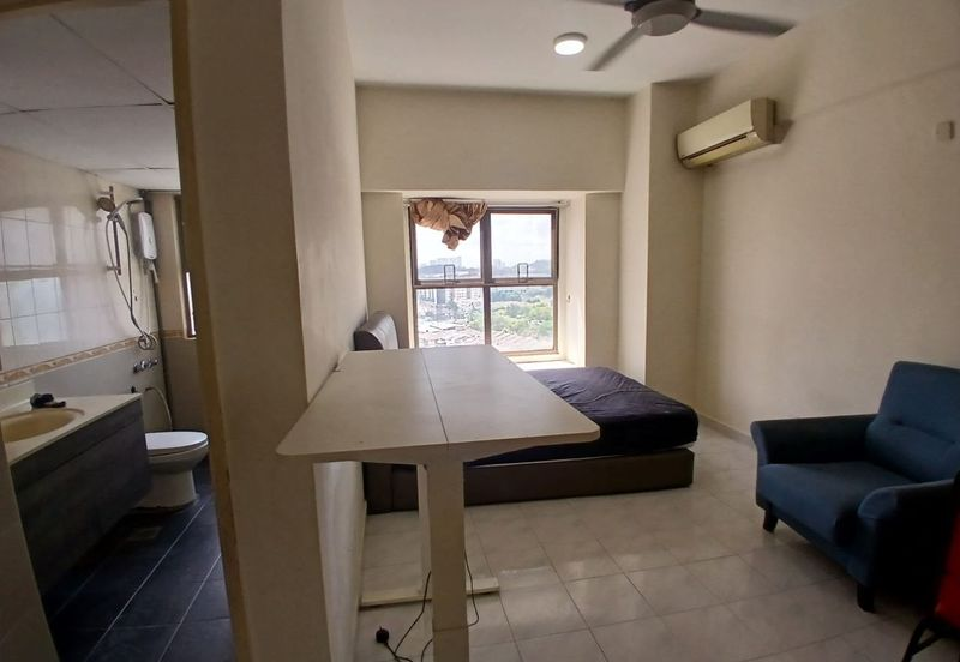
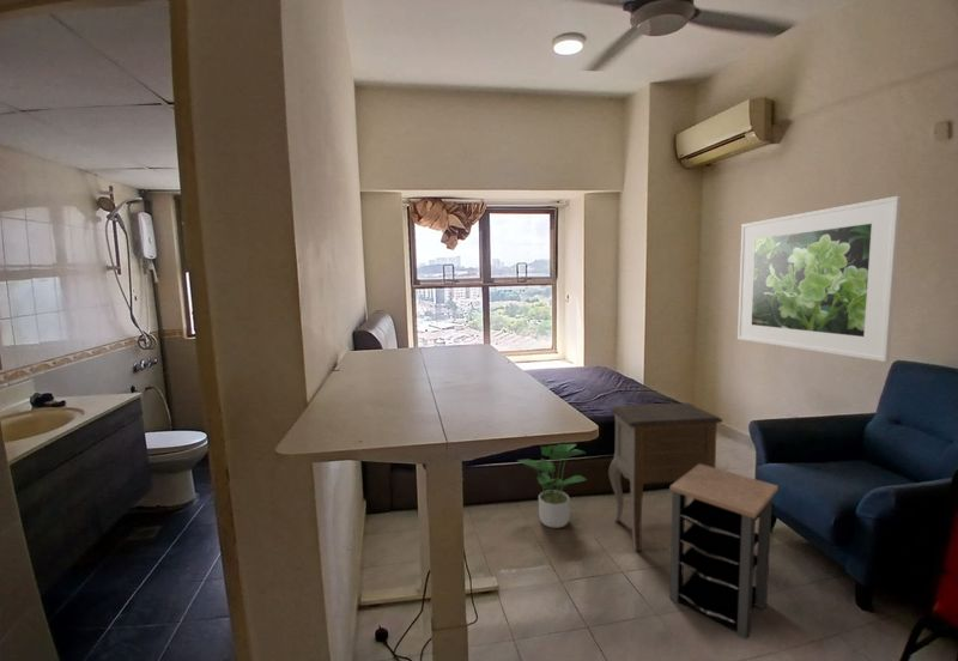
+ potted plant [516,443,588,529]
+ side table [668,465,780,641]
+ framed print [736,195,903,363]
+ nightstand [607,401,723,552]
